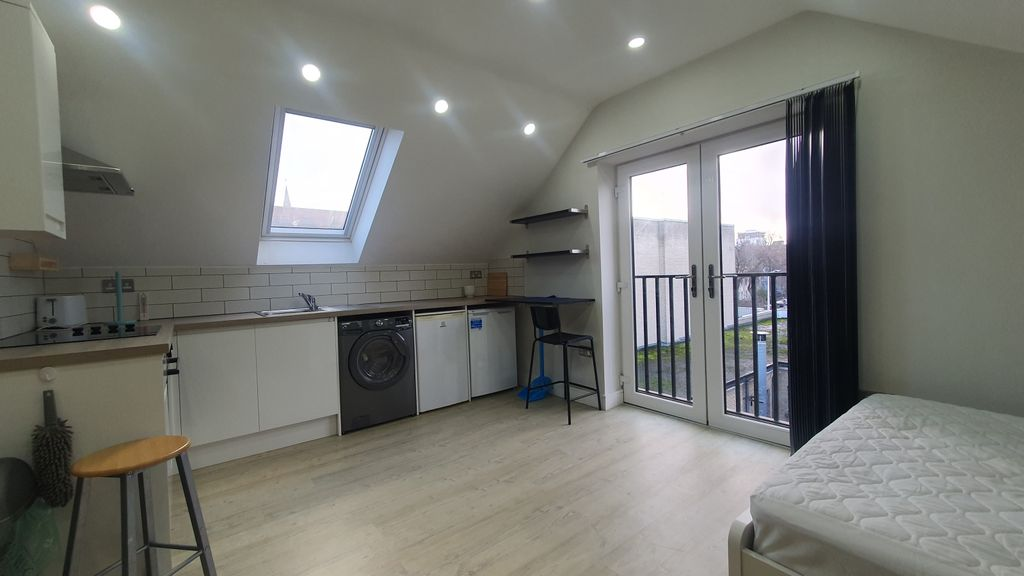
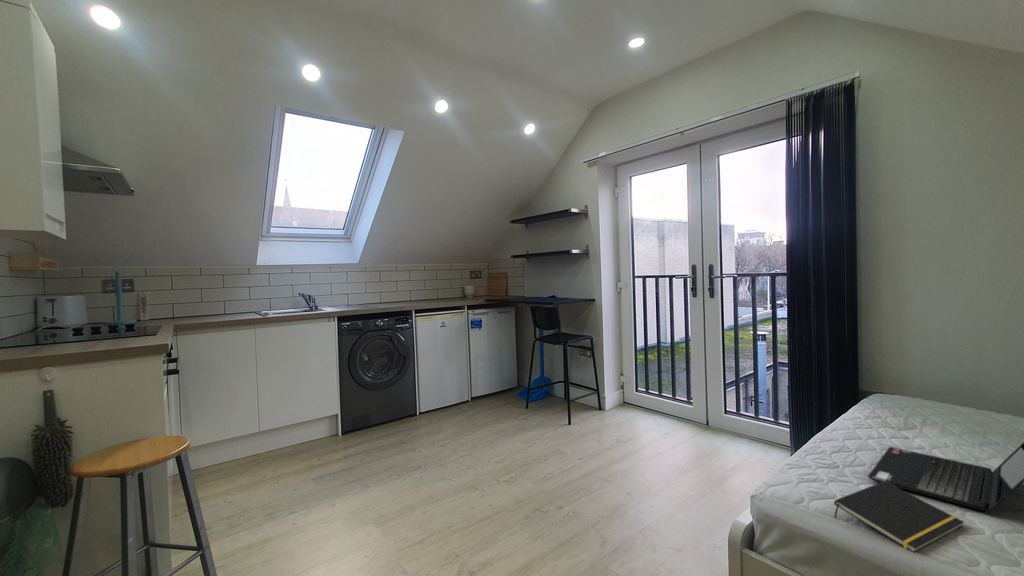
+ notepad [833,481,965,554]
+ laptop computer [867,441,1024,515]
